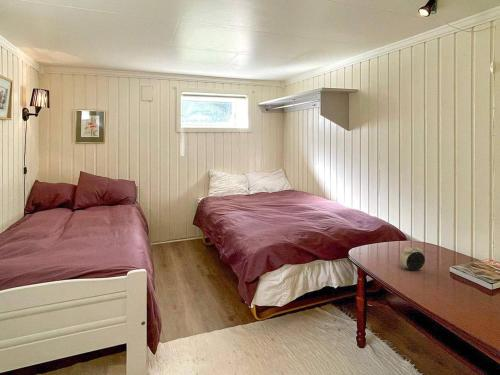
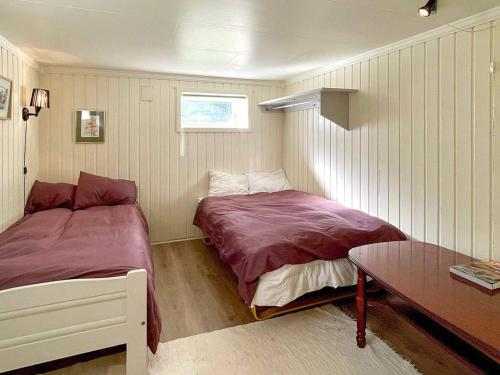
- alarm clock [399,243,426,272]
